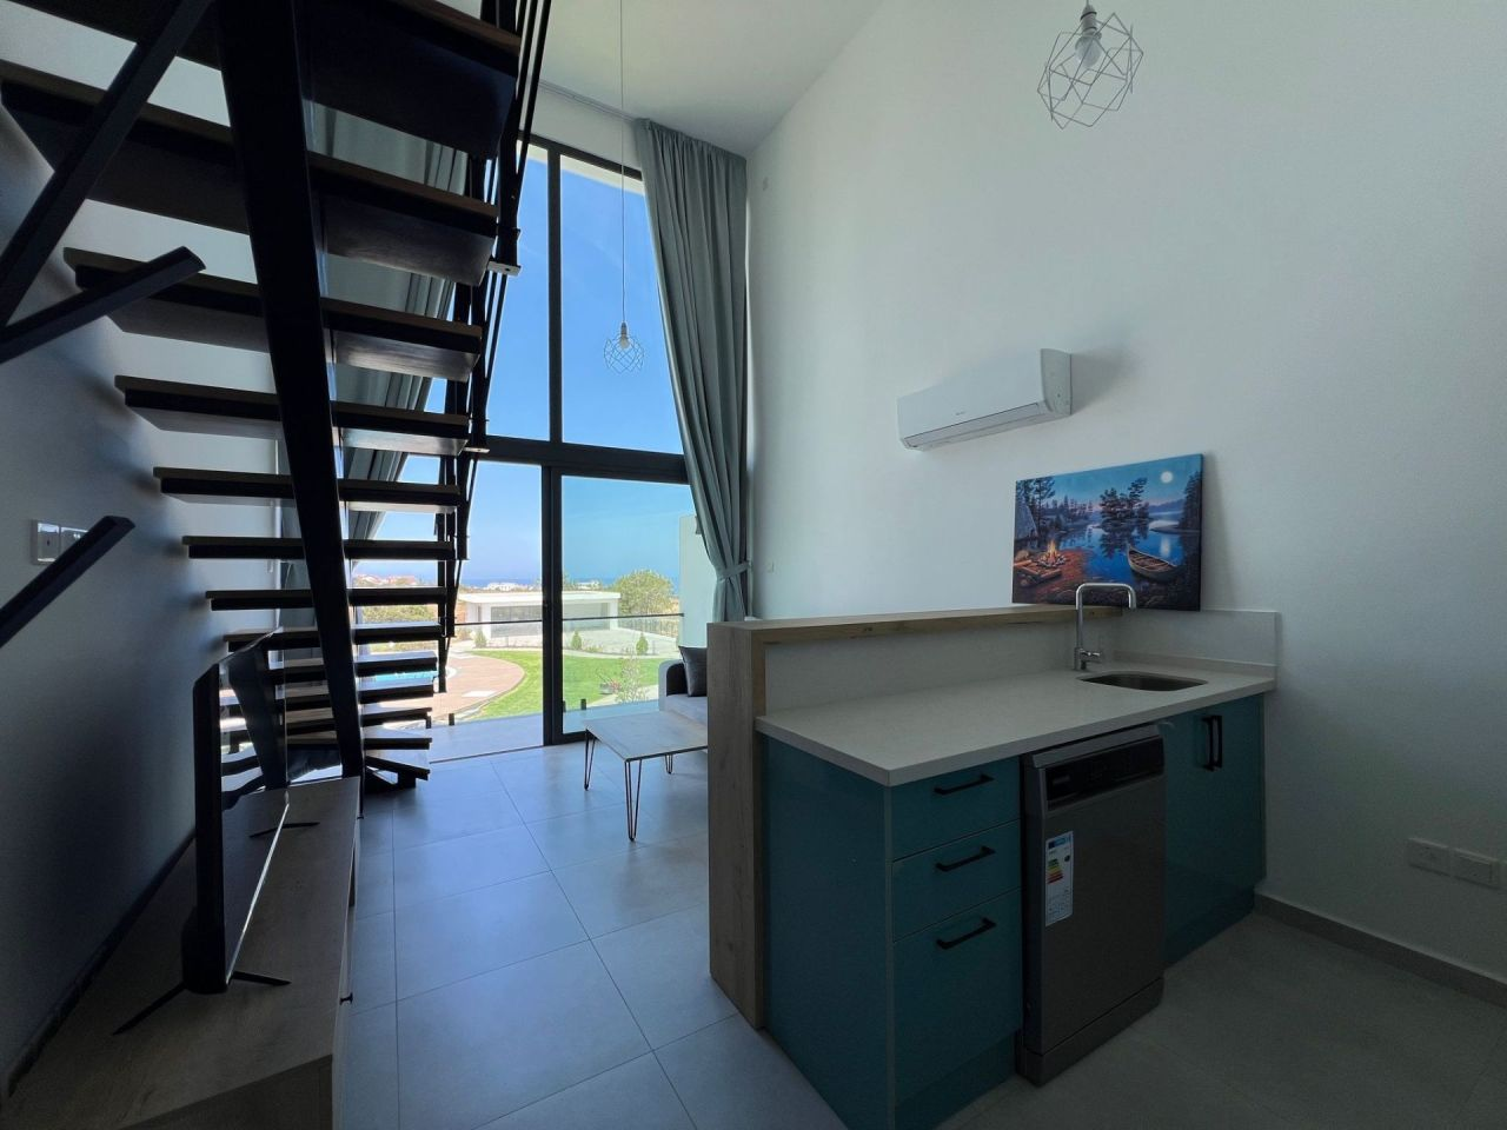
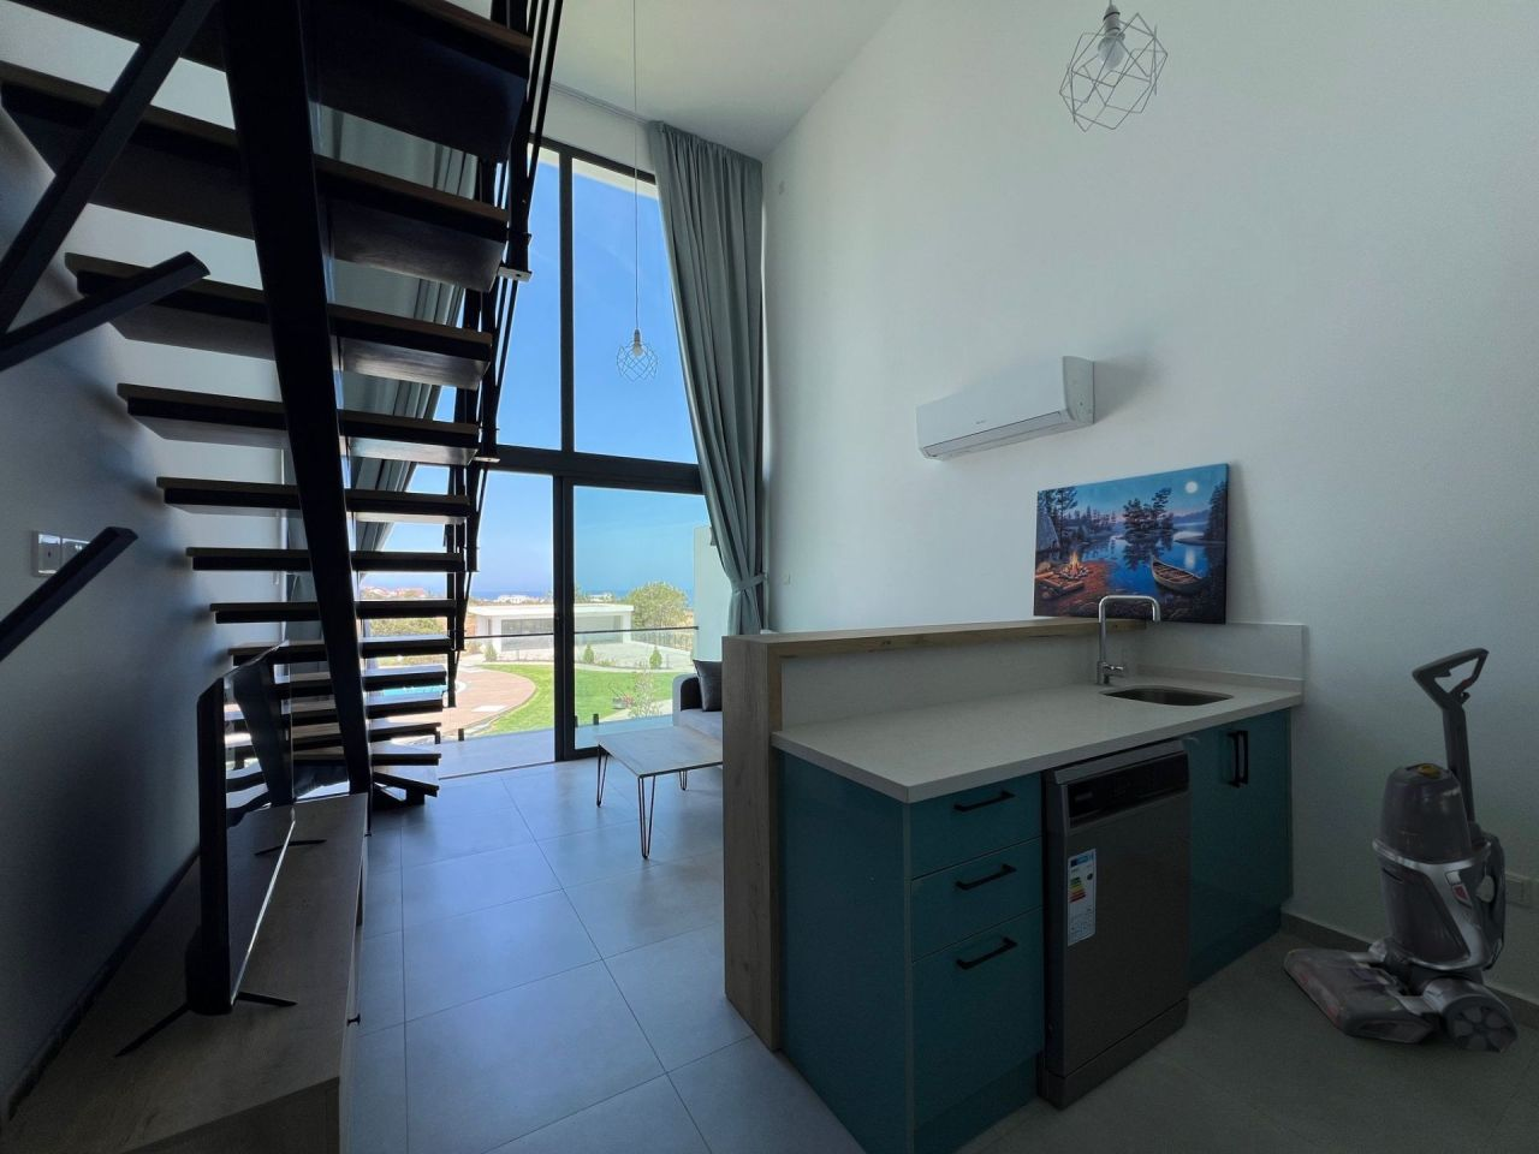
+ vacuum cleaner [1283,647,1520,1055]
